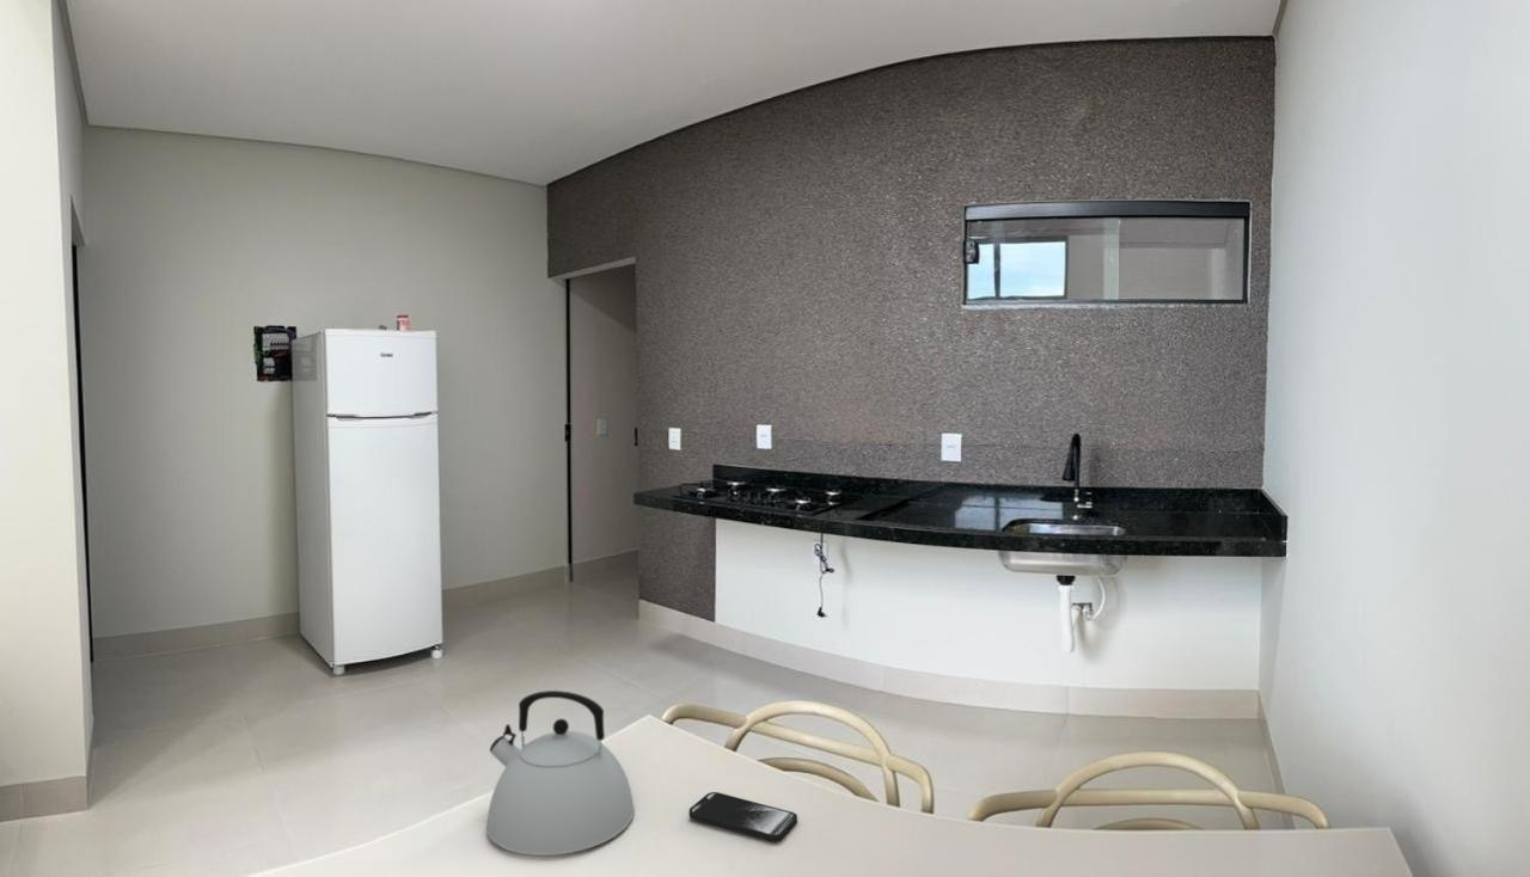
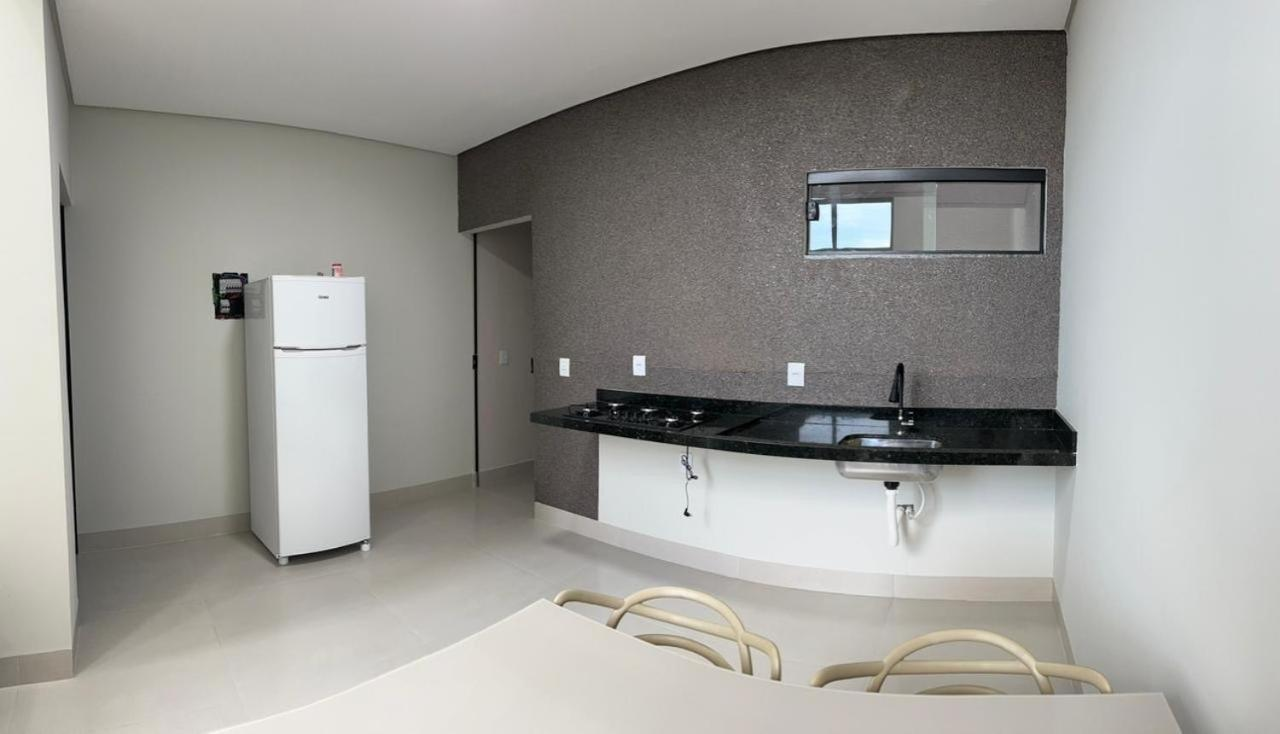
- smartphone [687,791,798,842]
- kettle [485,689,636,857]
